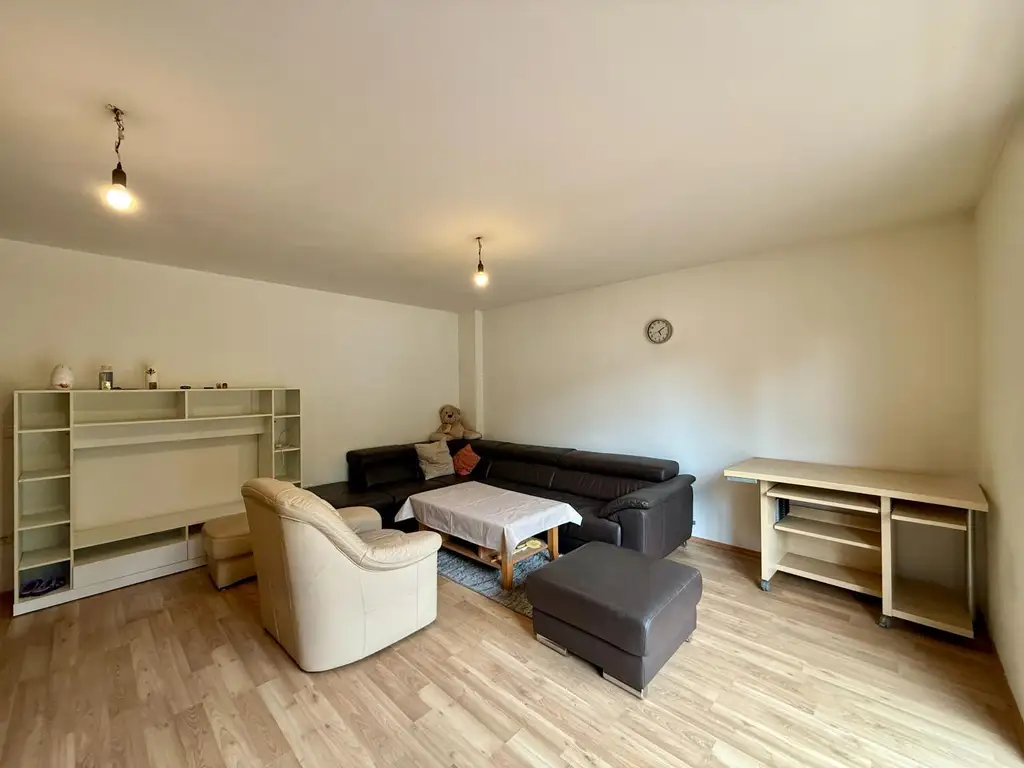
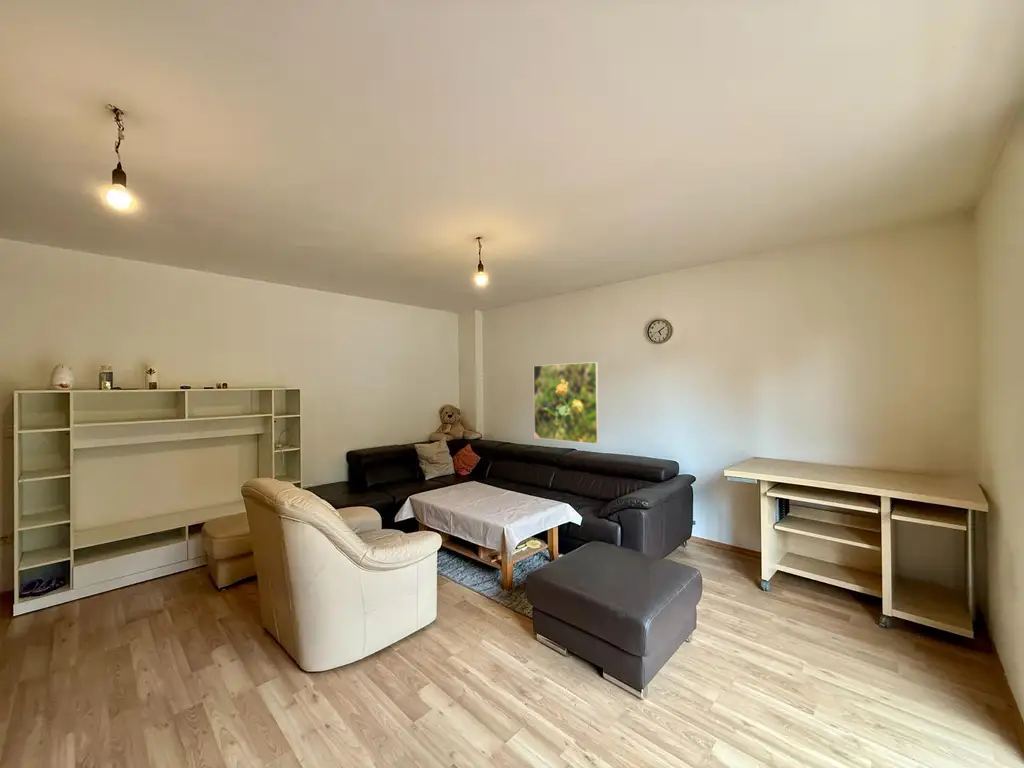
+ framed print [533,361,600,445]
